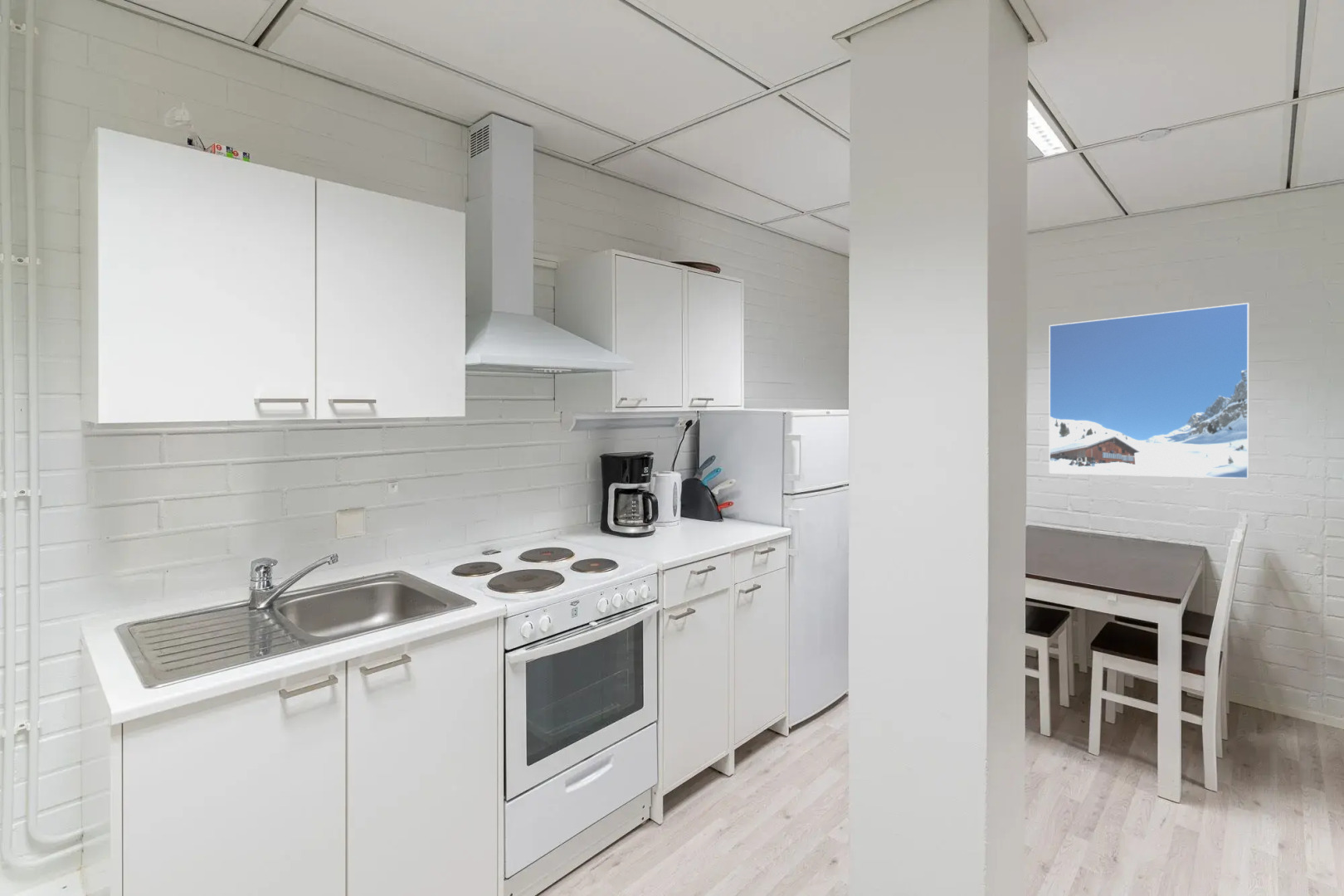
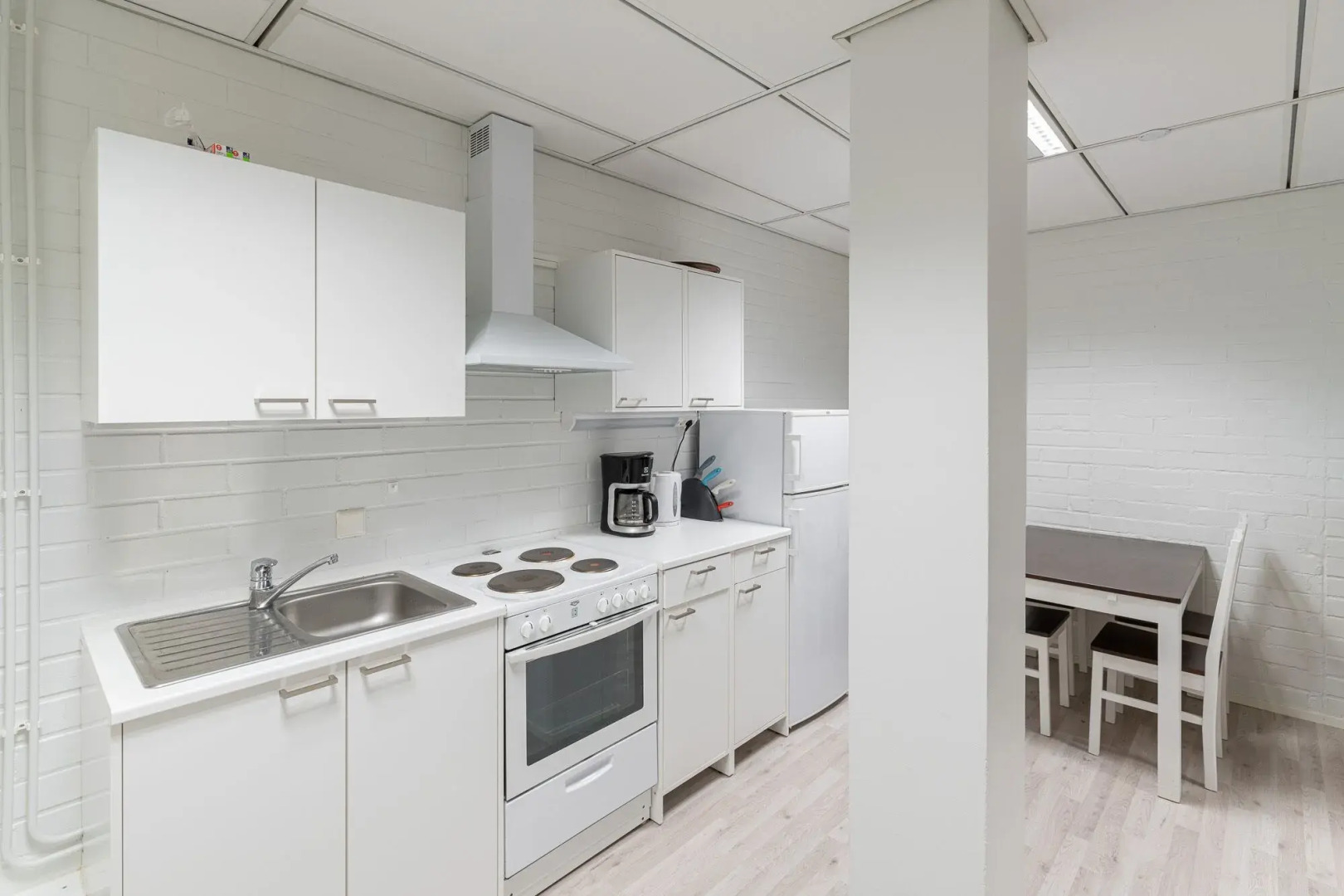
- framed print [1049,302,1249,480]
